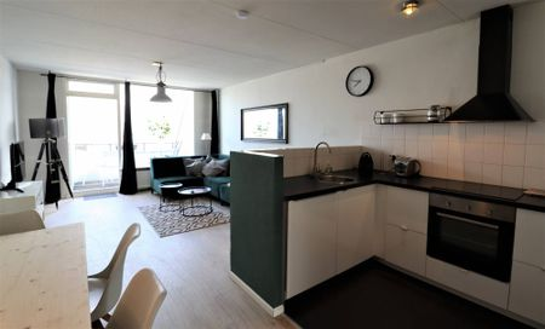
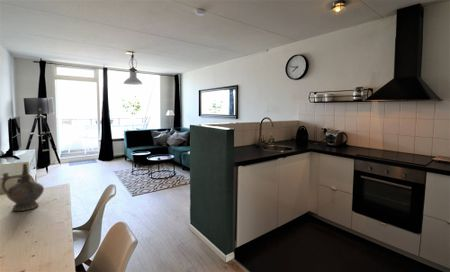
+ ceremonial vessel [0,162,45,212]
